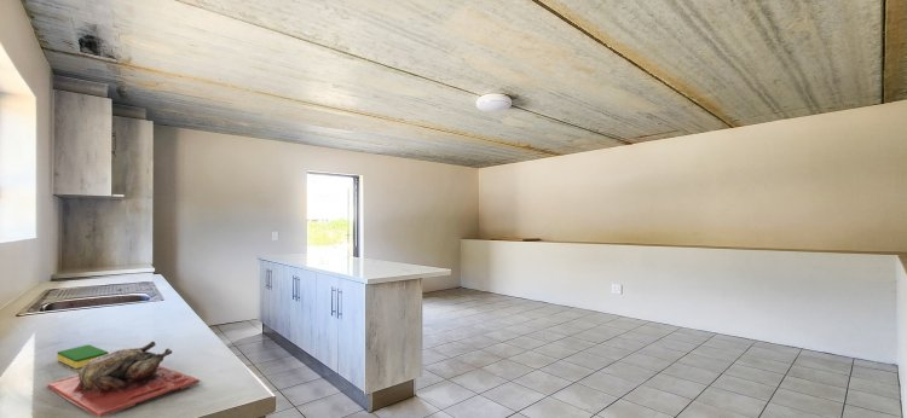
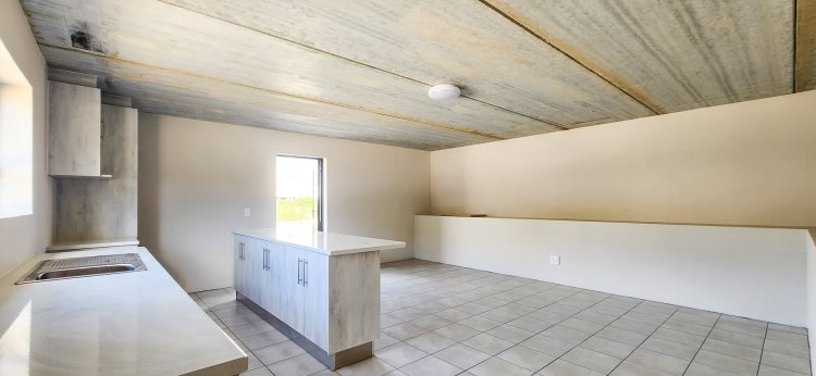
- cutting board [46,341,204,418]
- dish sponge [56,344,110,370]
